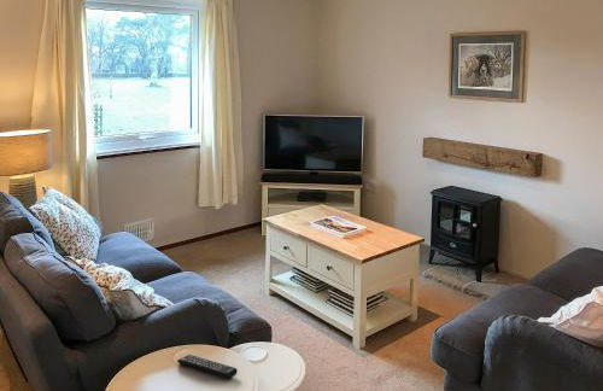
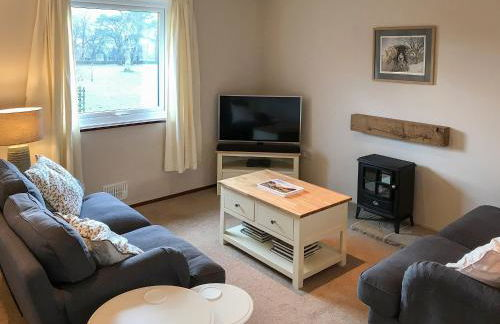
- remote control [176,354,239,379]
